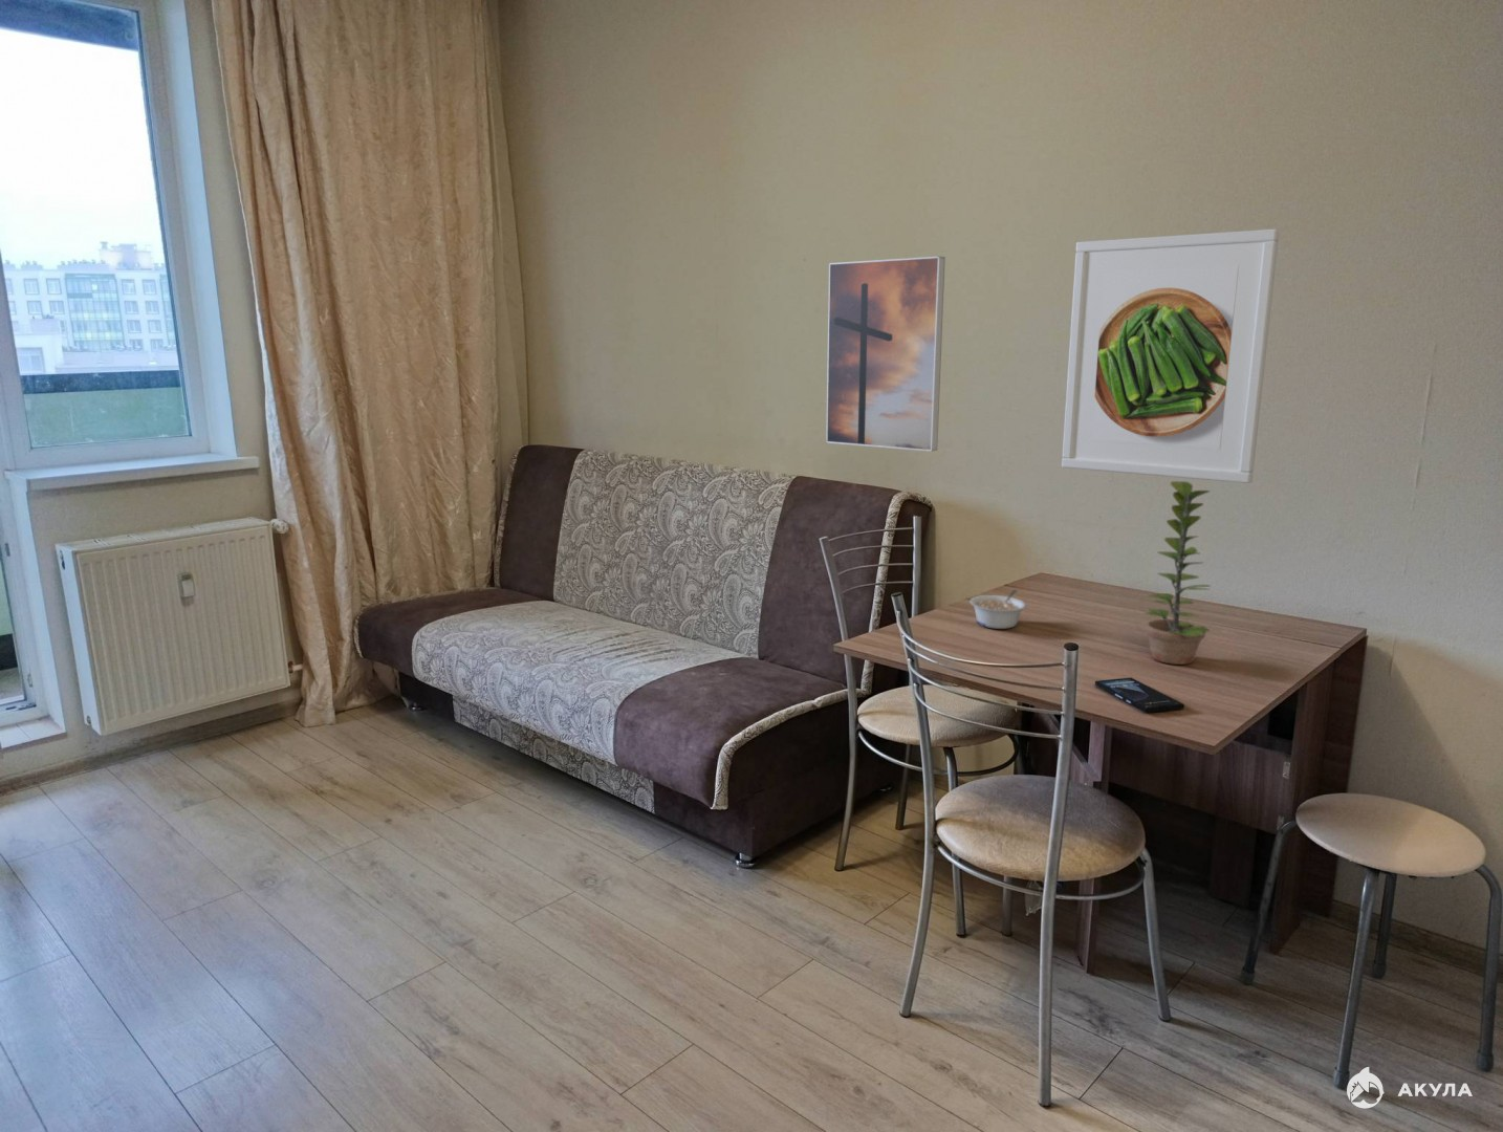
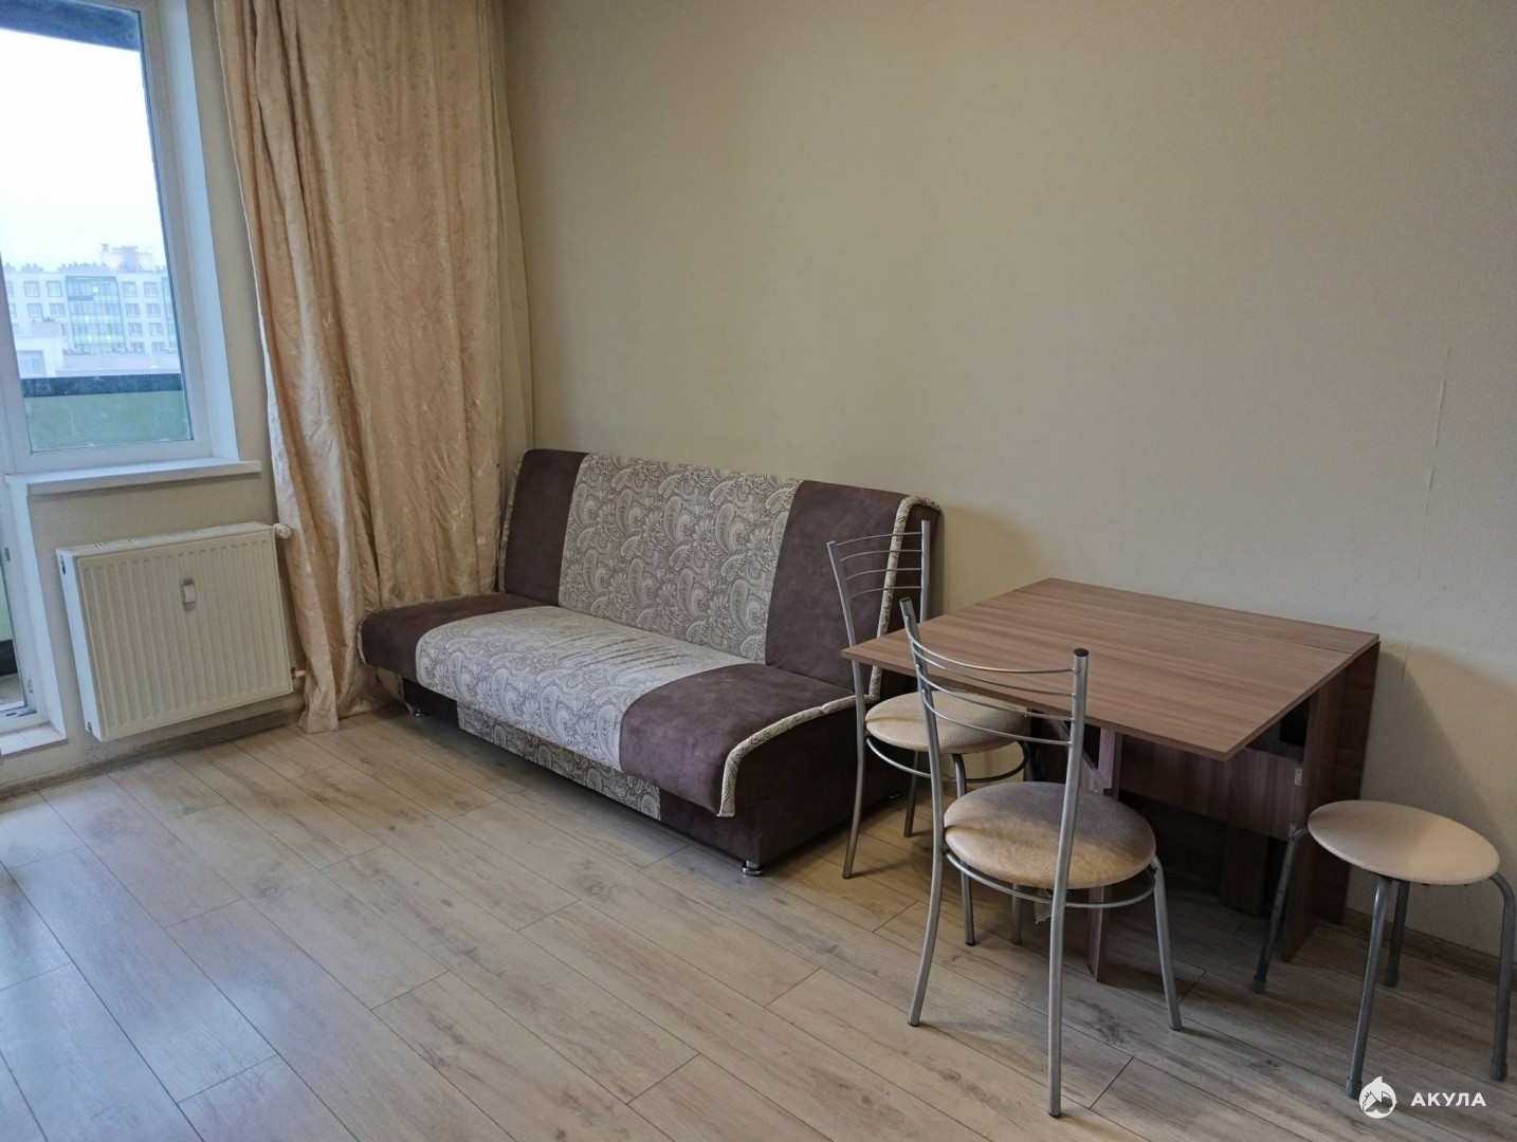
- smartphone [1094,677,1186,713]
- legume [968,589,1027,630]
- plant [1144,480,1212,666]
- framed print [825,256,947,453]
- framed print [1061,227,1281,484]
